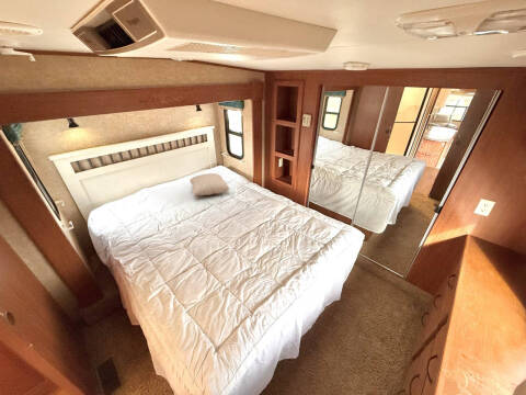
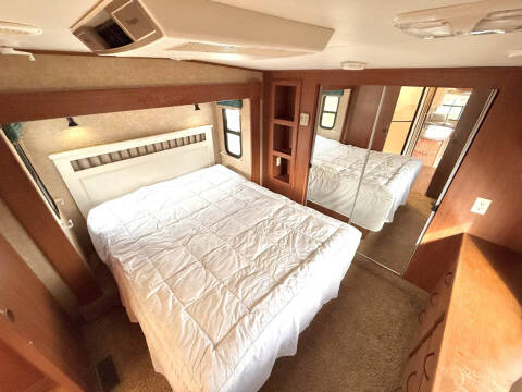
- pillow [188,172,231,196]
